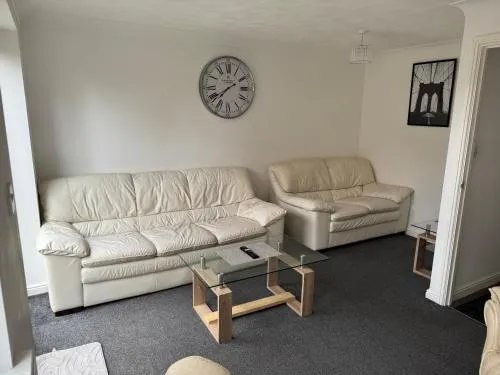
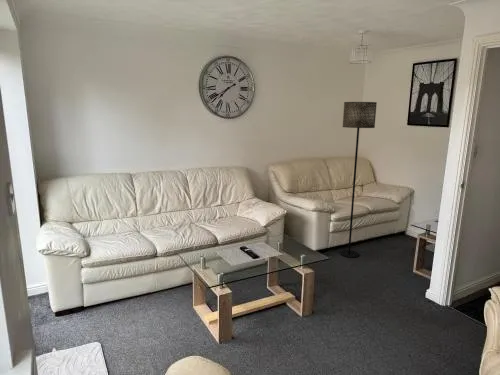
+ floor lamp [338,101,378,259]
